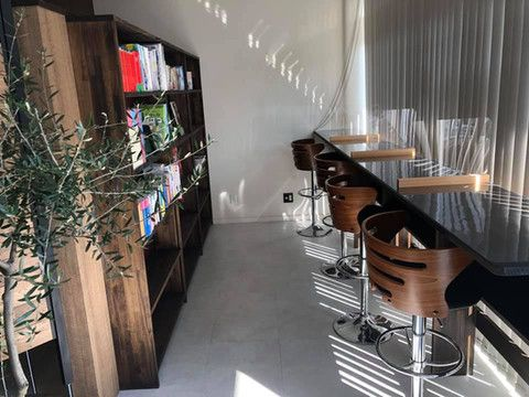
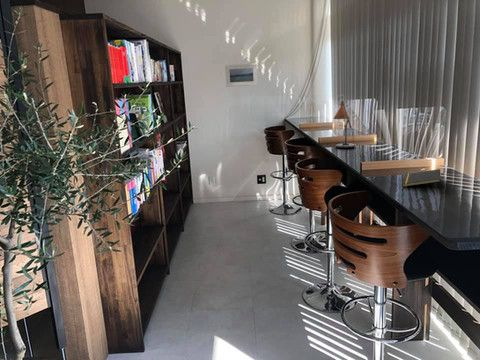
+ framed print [224,62,259,88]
+ notepad [401,168,442,188]
+ desk lamp [332,100,368,154]
